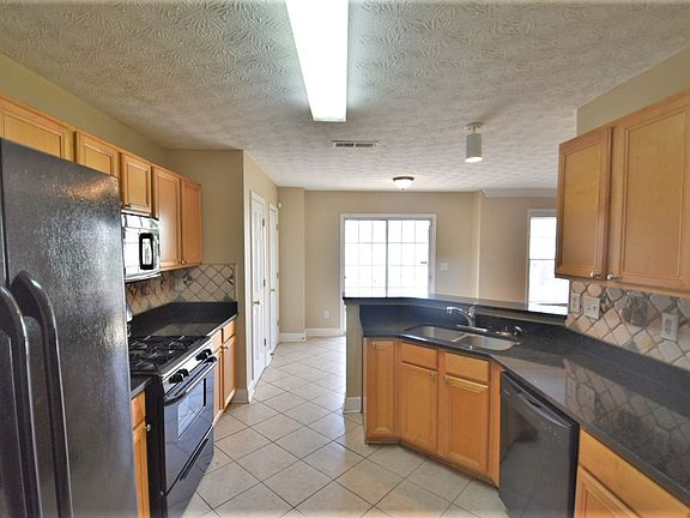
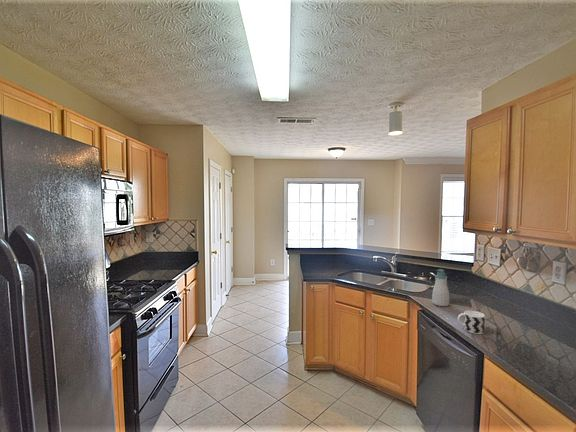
+ cup [457,310,486,335]
+ soap bottle [431,268,450,307]
